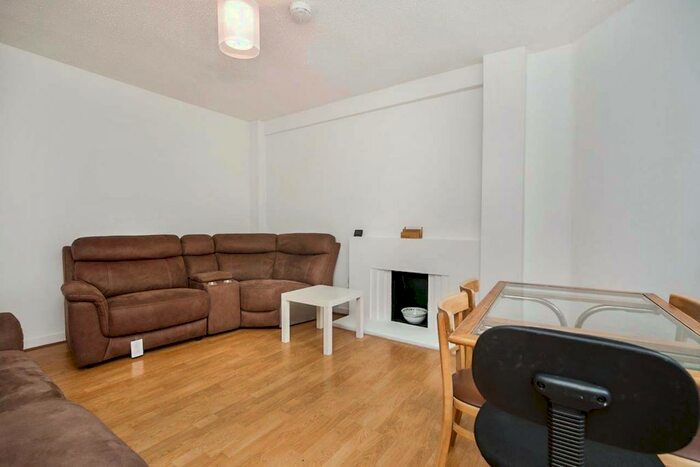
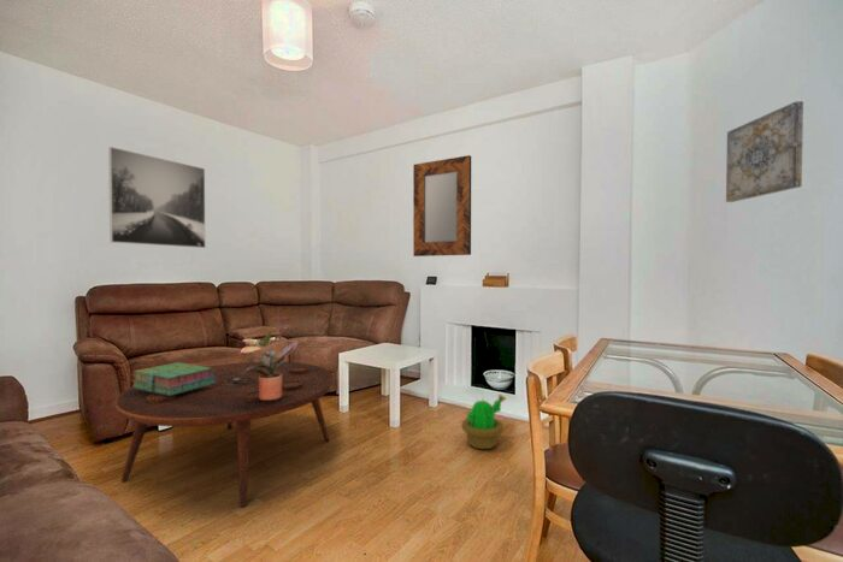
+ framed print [107,146,207,249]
+ wall art [725,100,804,203]
+ home mirror [412,154,472,258]
+ potted plant [240,326,299,401]
+ stack of books [130,361,216,396]
+ decorative plant [460,392,507,450]
+ coffee table [113,361,335,508]
